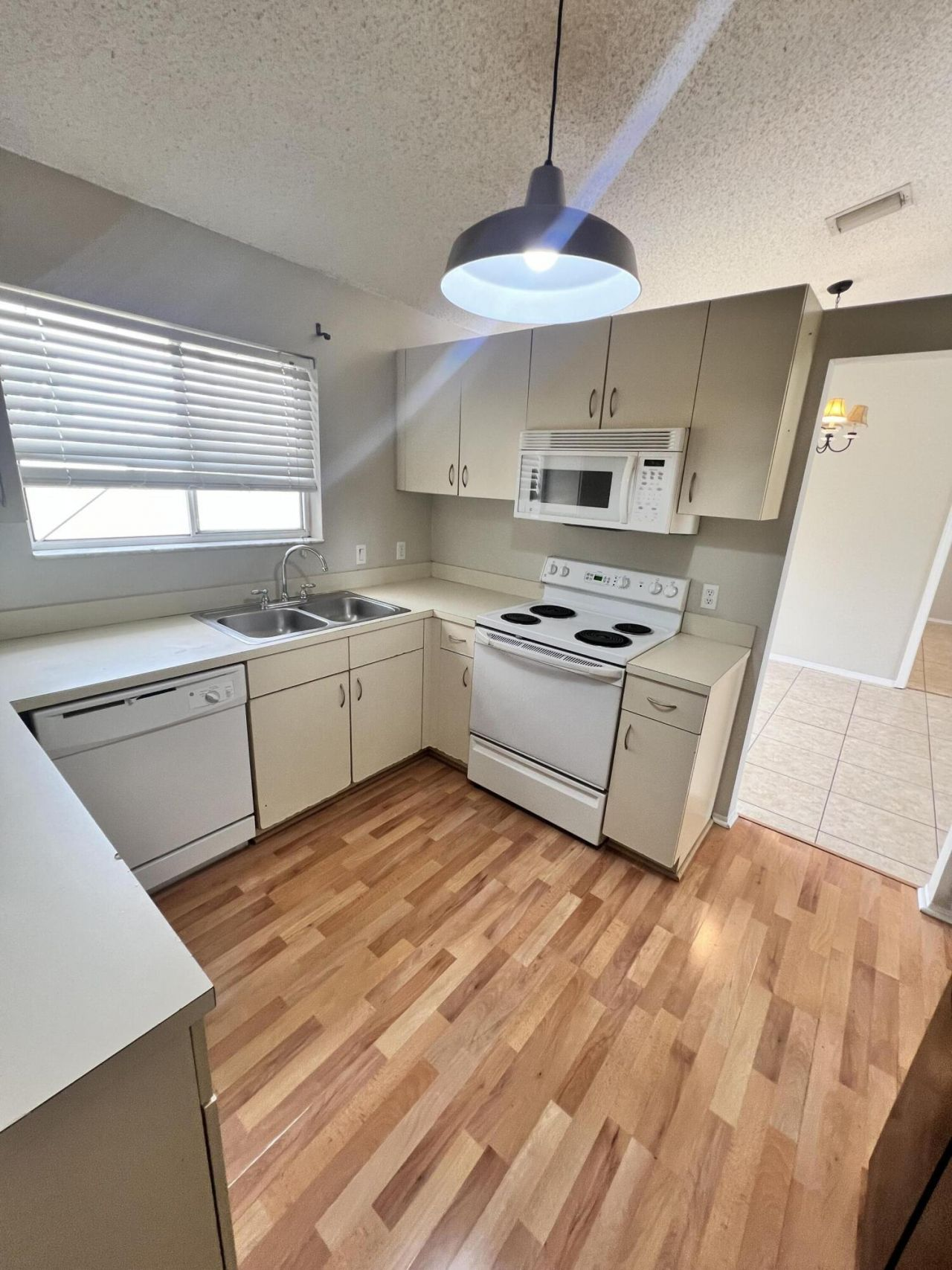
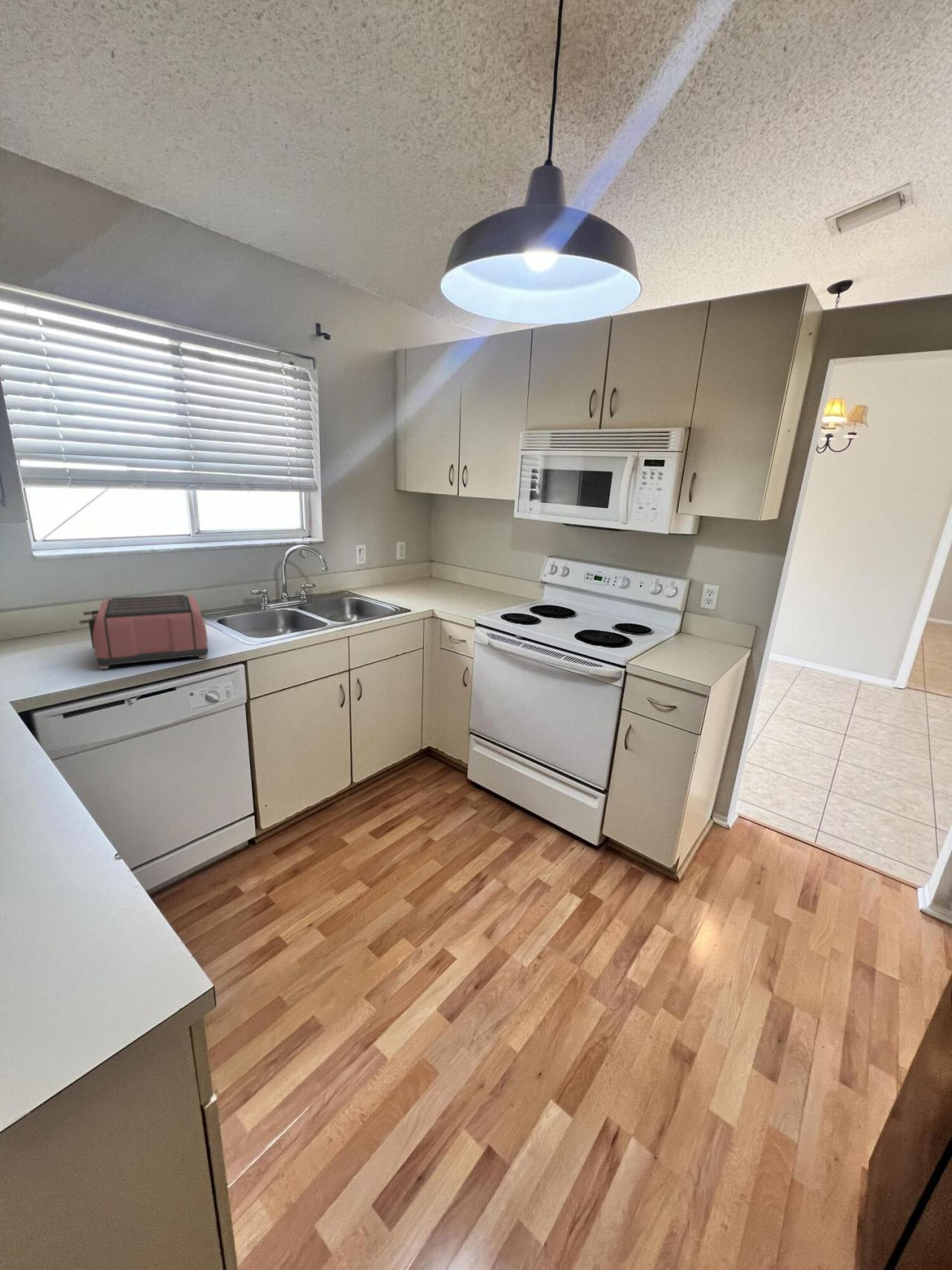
+ toaster [78,594,209,670]
